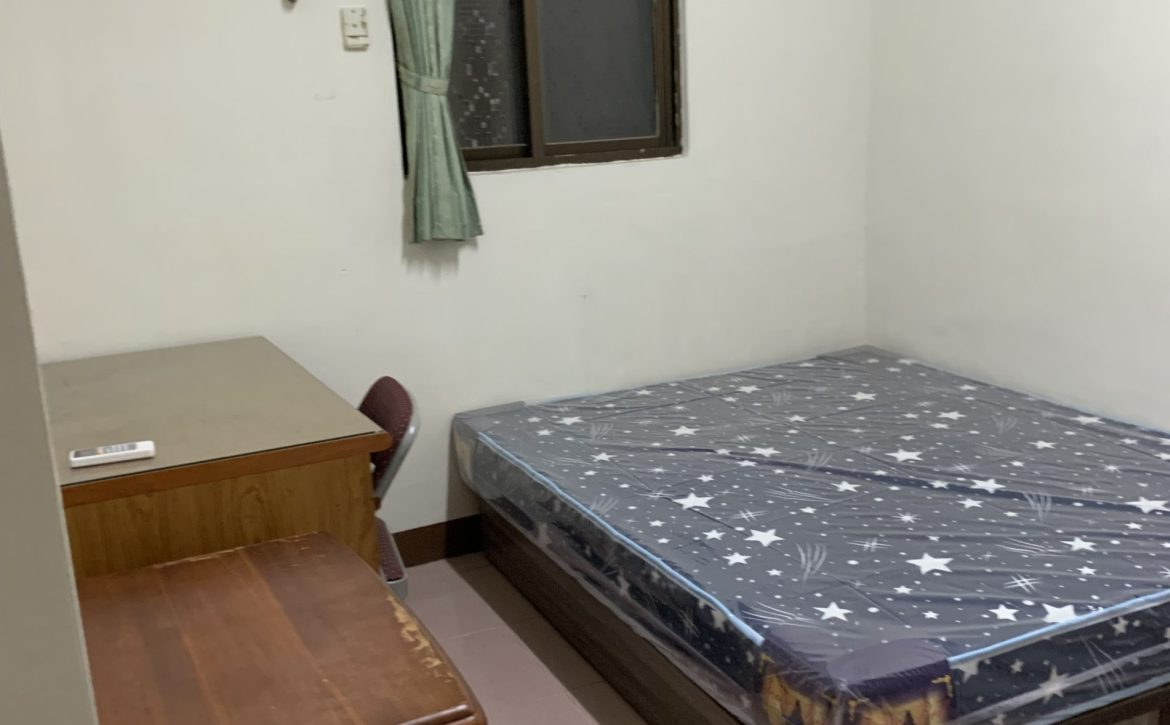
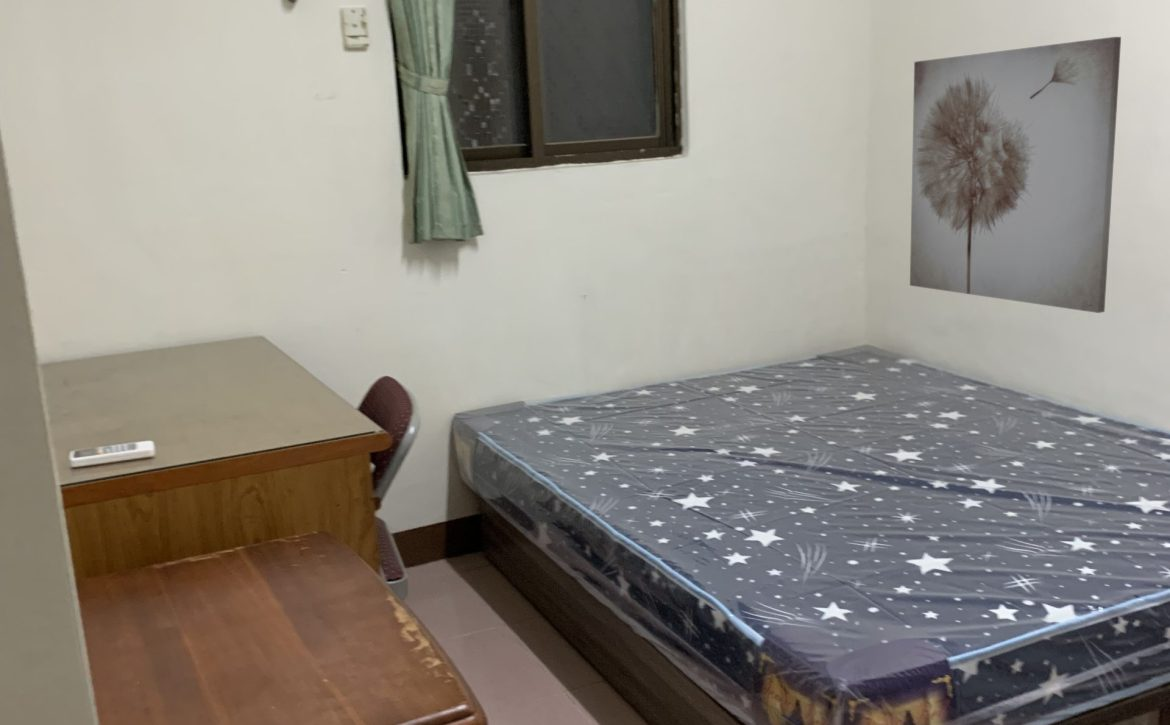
+ wall art [909,36,1122,314]
